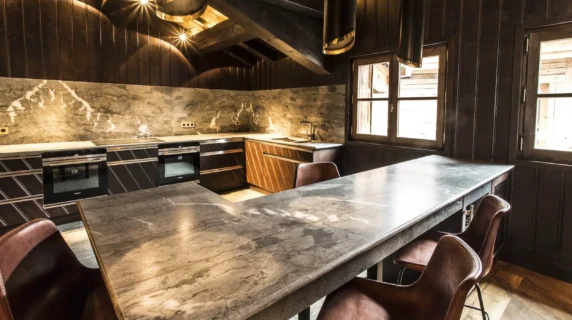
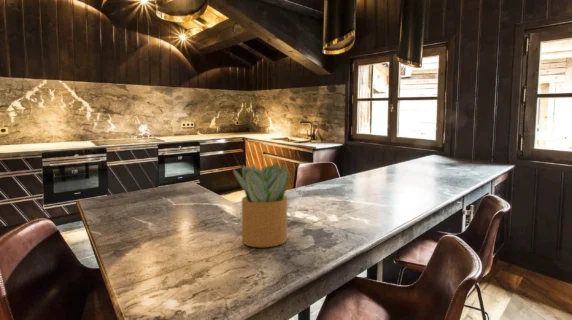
+ potted plant [232,162,290,248]
